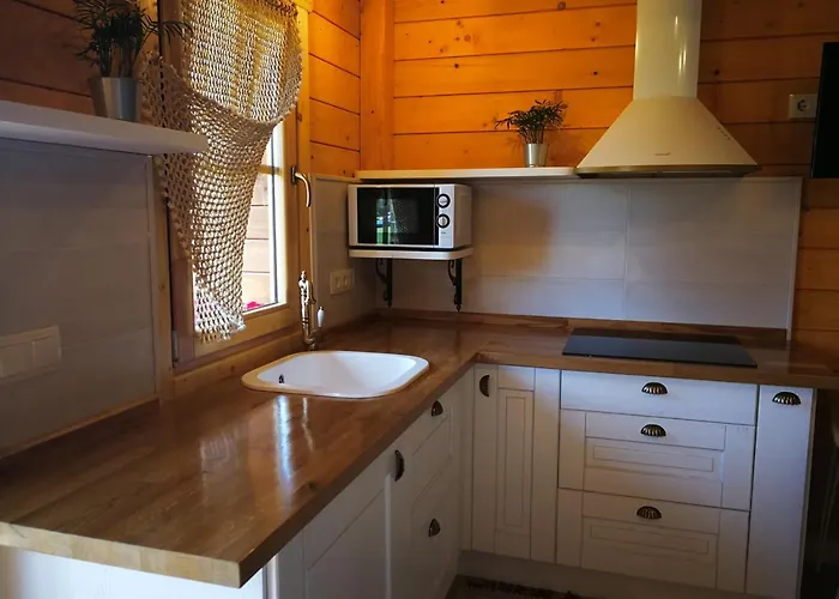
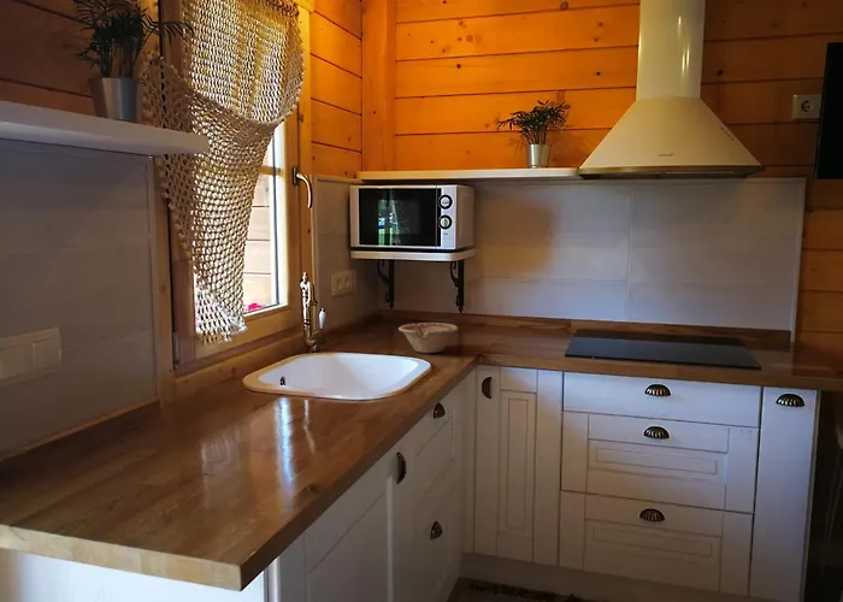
+ dish [397,321,459,354]
